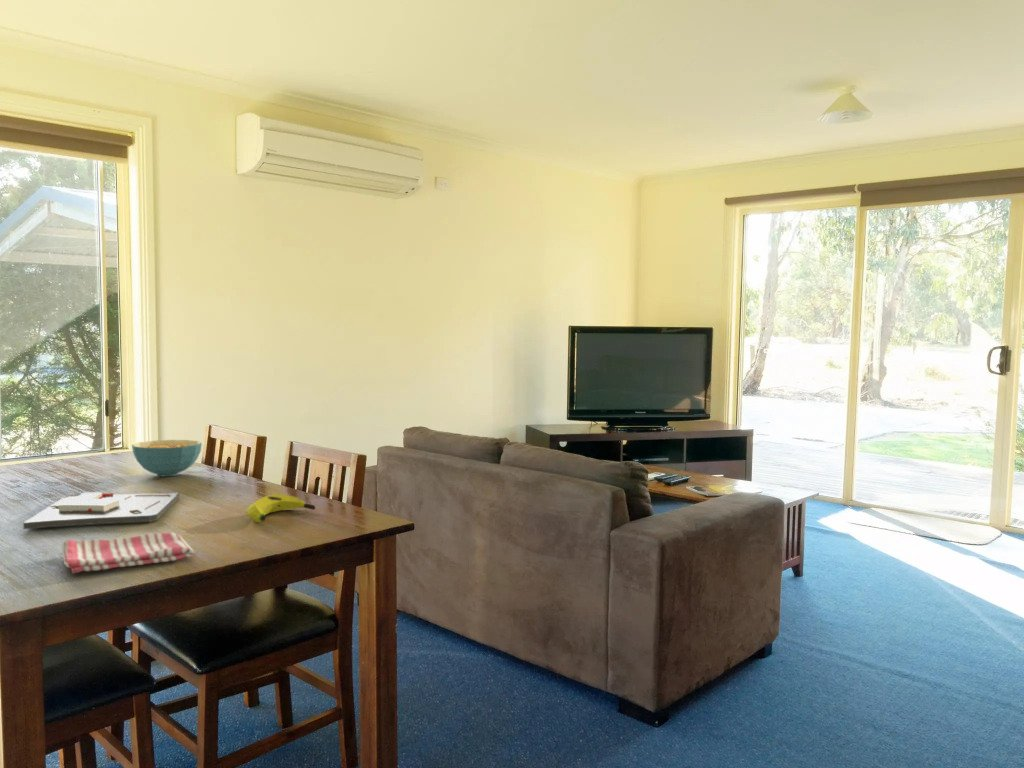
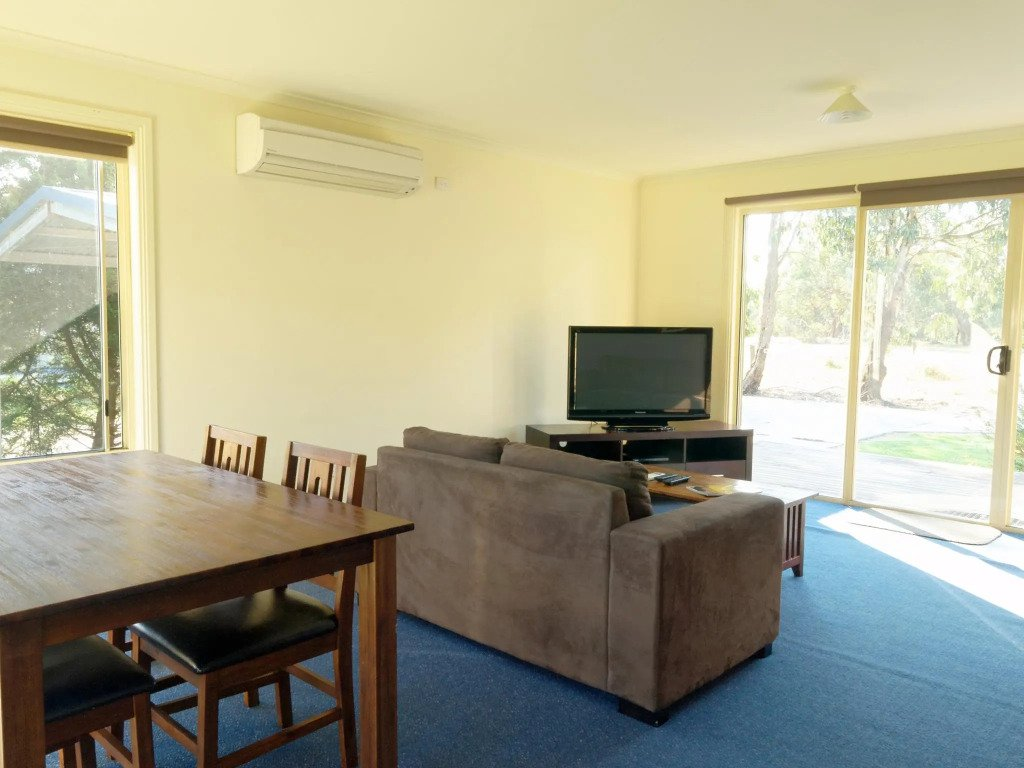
- banana [246,493,316,523]
- cereal bowl [131,439,203,477]
- board game [22,491,180,530]
- dish towel [60,532,195,574]
